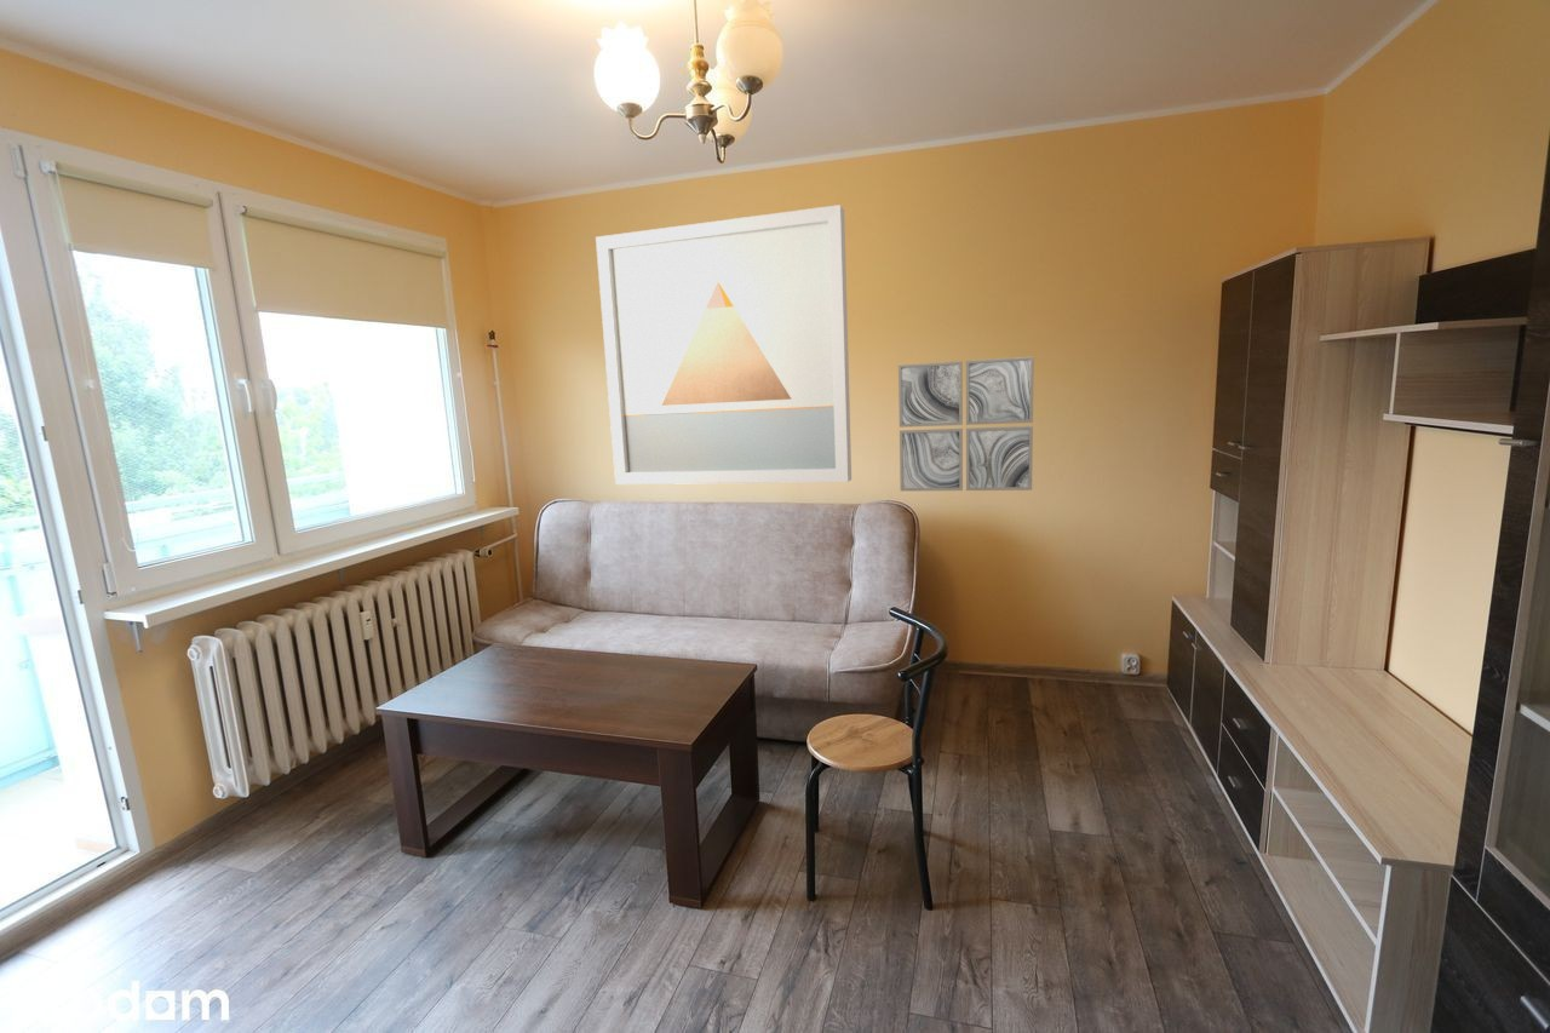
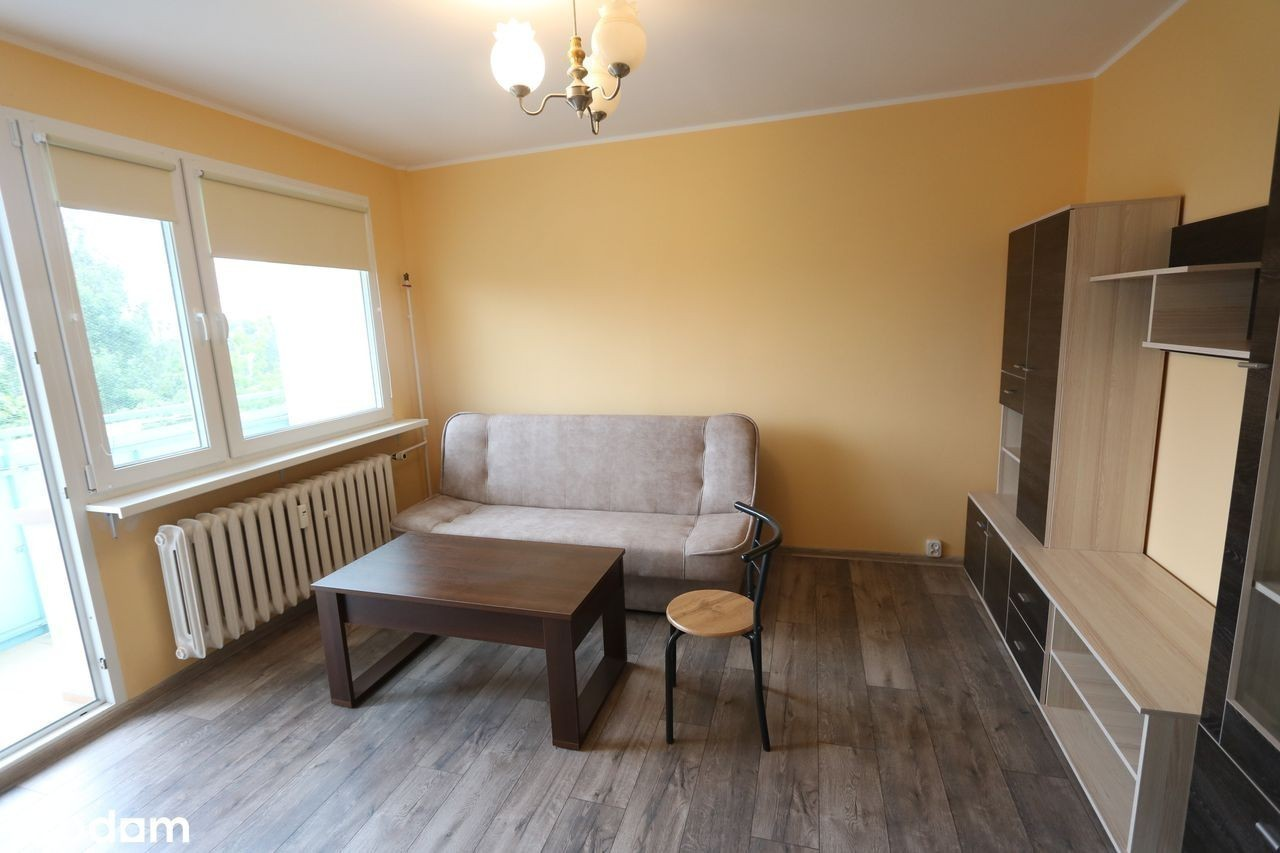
- wall art [595,203,852,486]
- wall art [897,356,1035,492]
